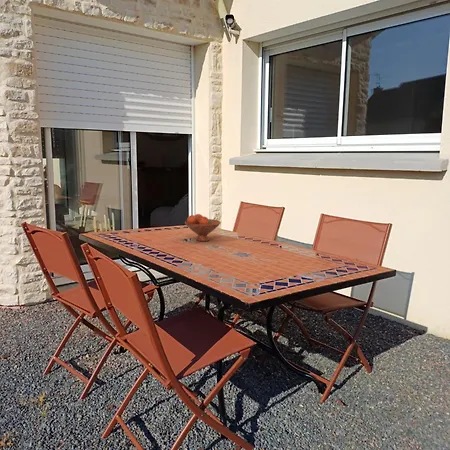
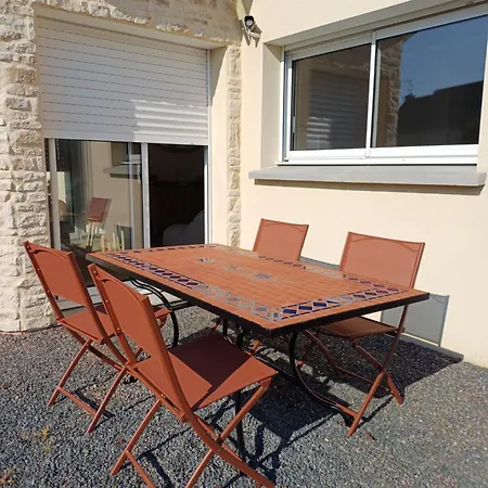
- fruit bowl [184,213,221,242]
